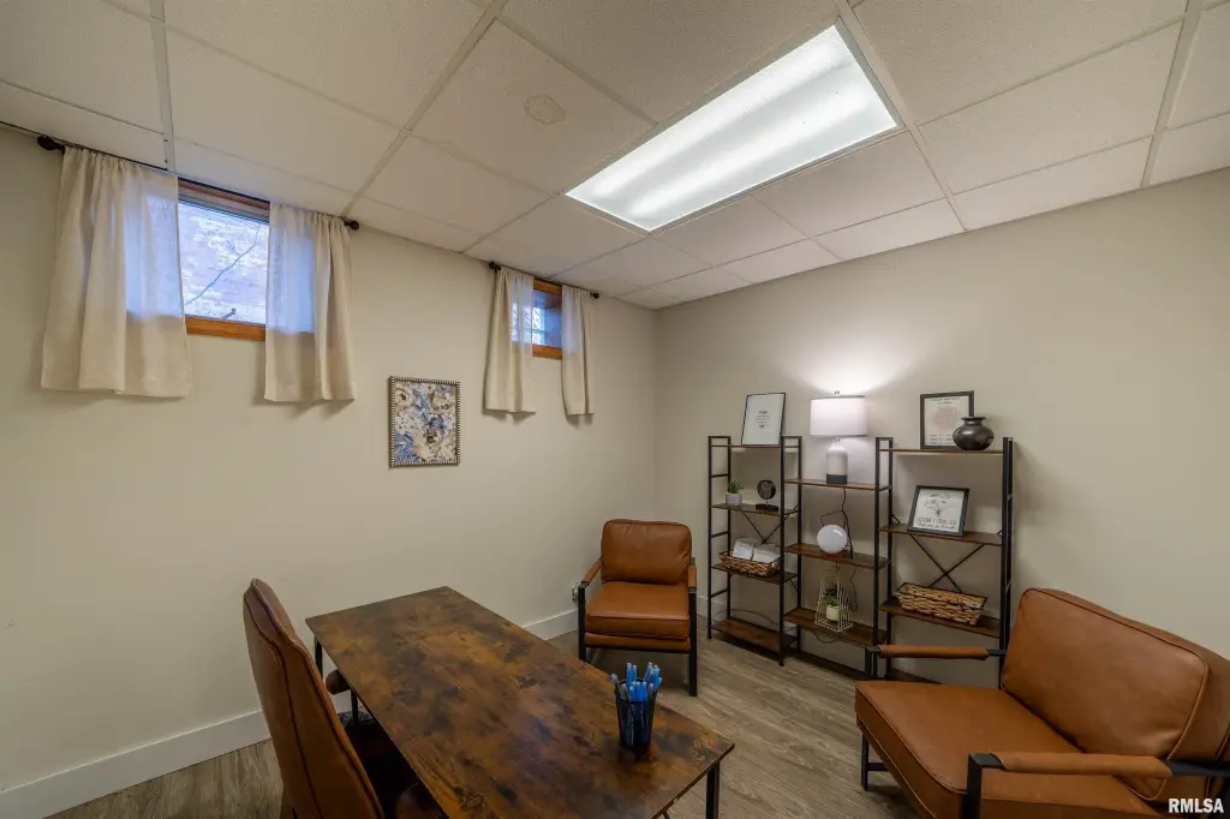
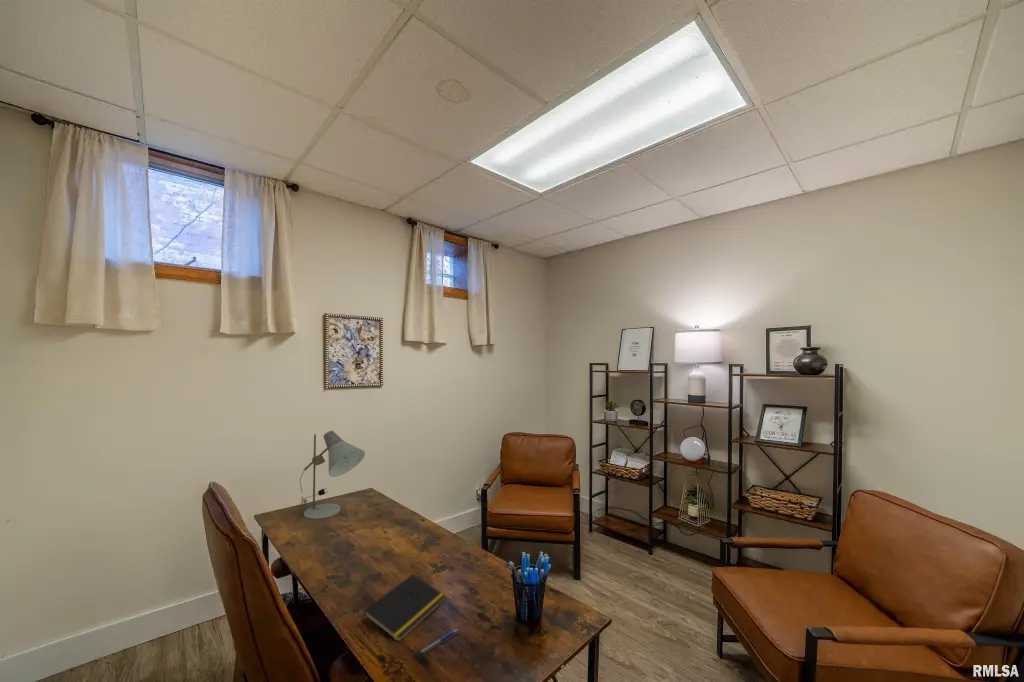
+ notepad [361,573,447,642]
+ desk lamp [299,430,366,520]
+ pen [419,628,460,654]
